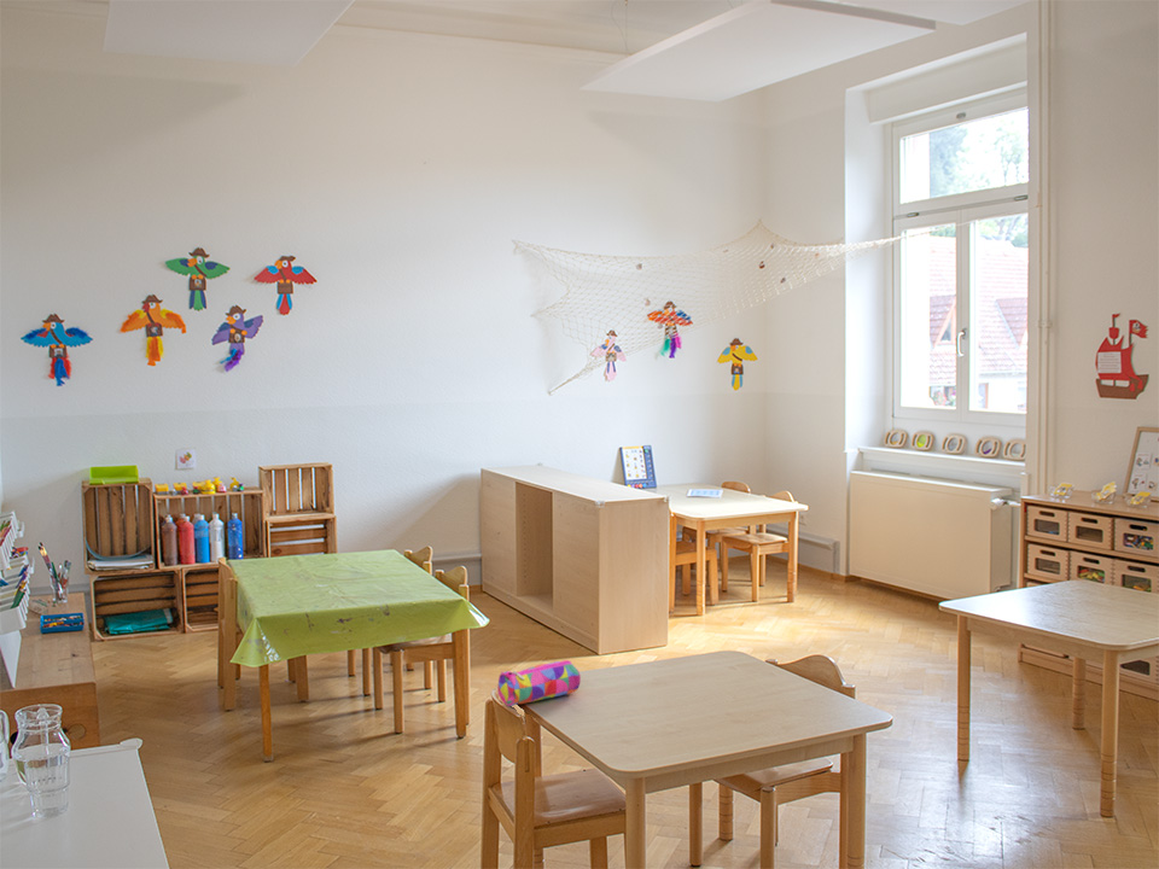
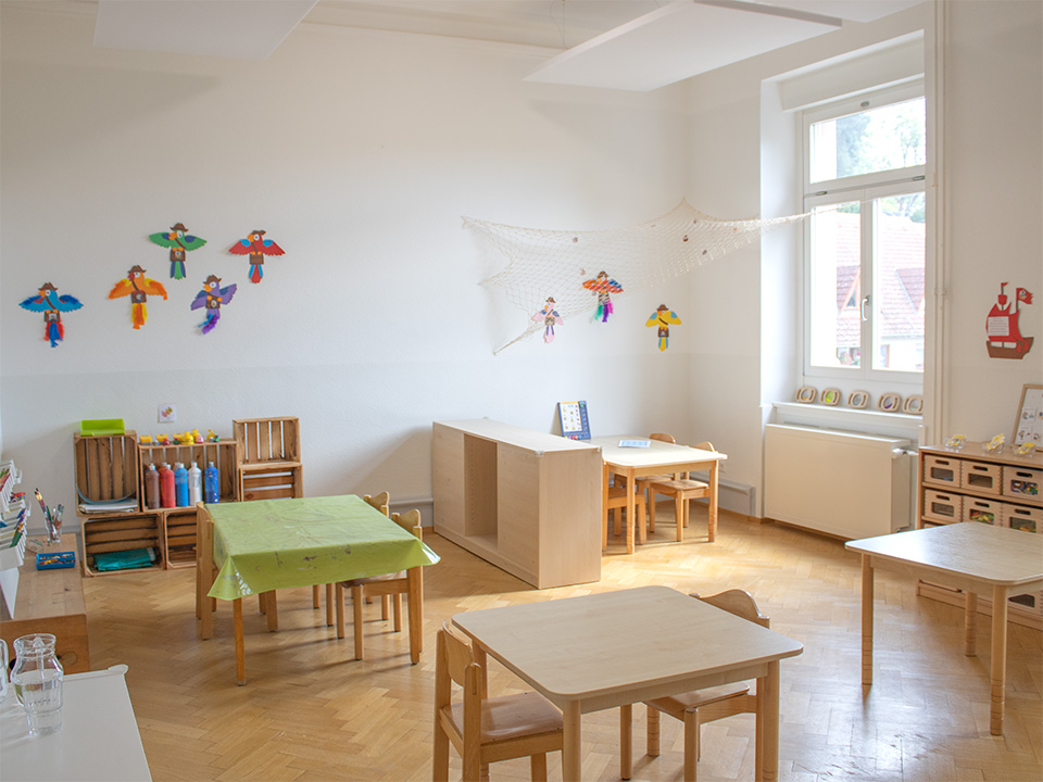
- pencil case [496,659,582,707]
